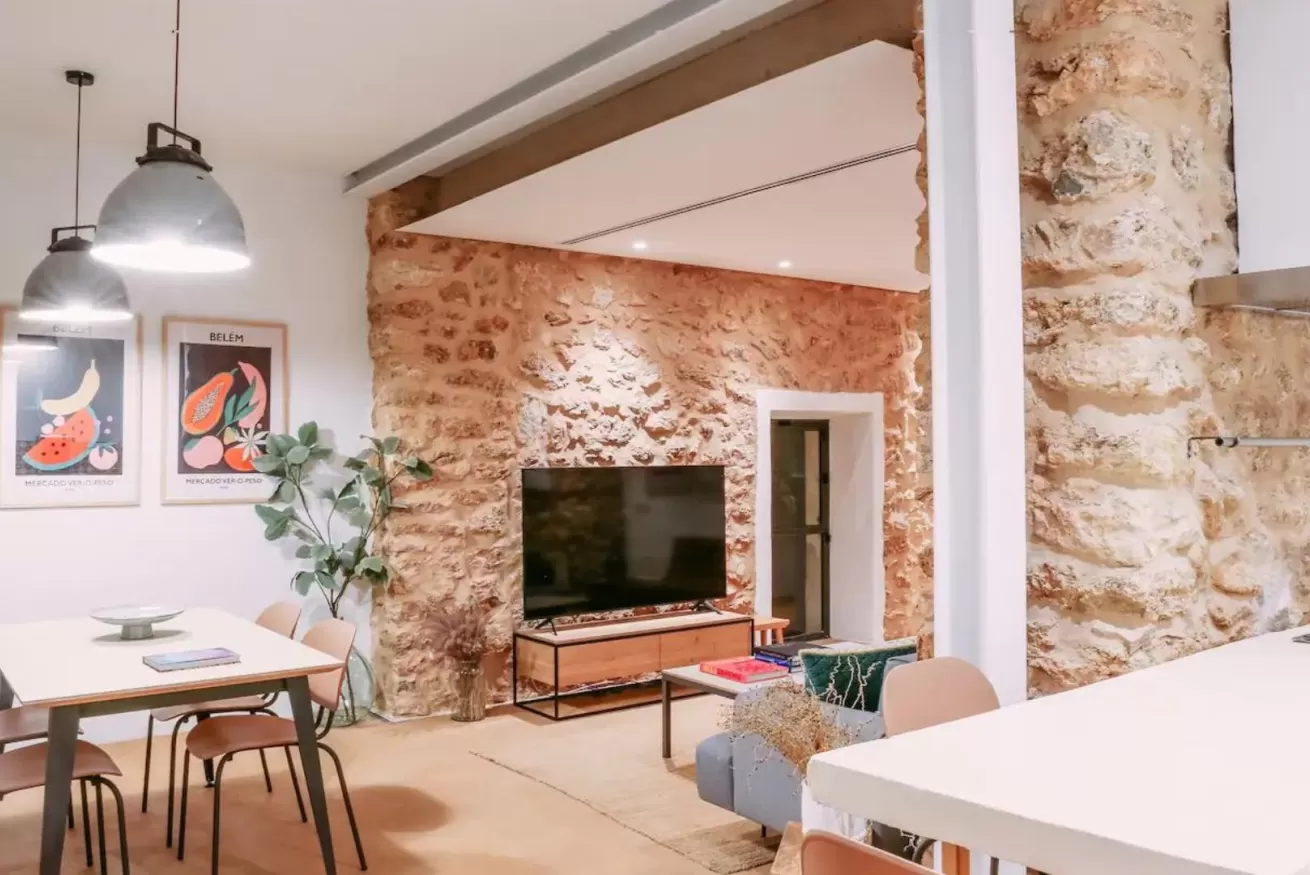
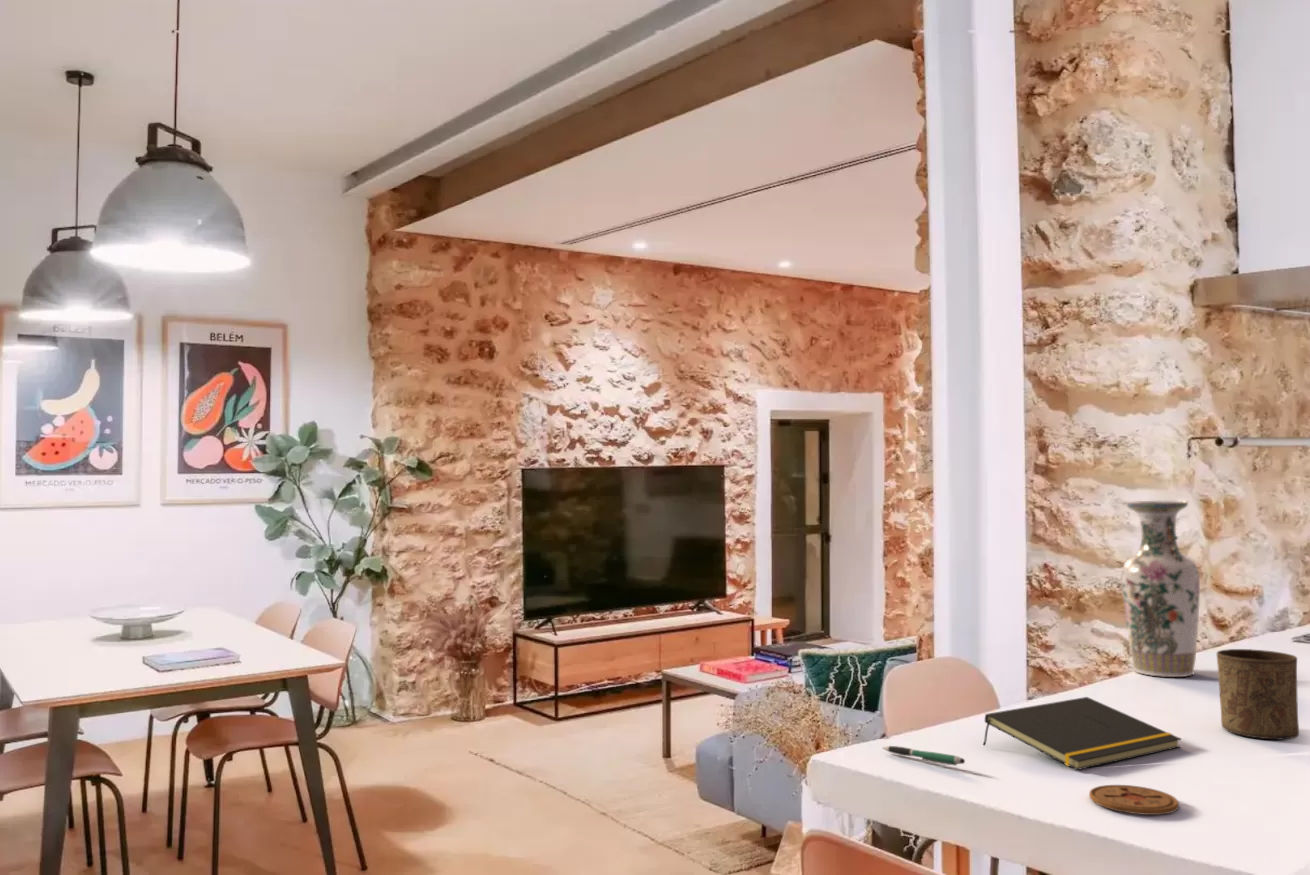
+ notepad [982,696,1182,771]
+ coaster [1088,784,1180,816]
+ vase [1121,499,1201,678]
+ cup [1216,648,1300,741]
+ pen [882,745,966,767]
